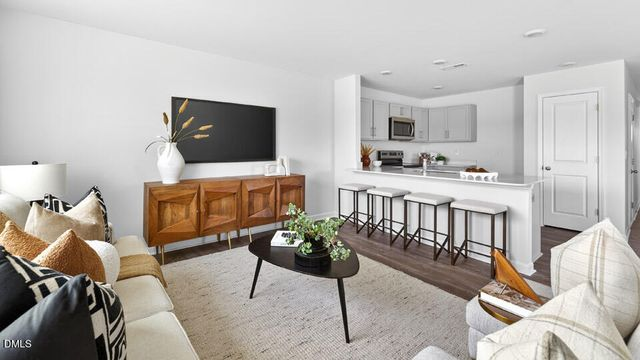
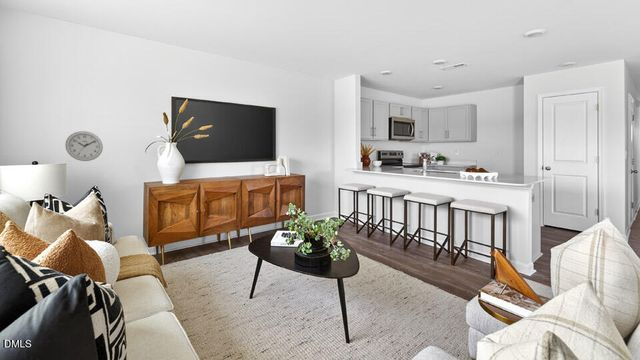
+ wall clock [64,130,104,162]
